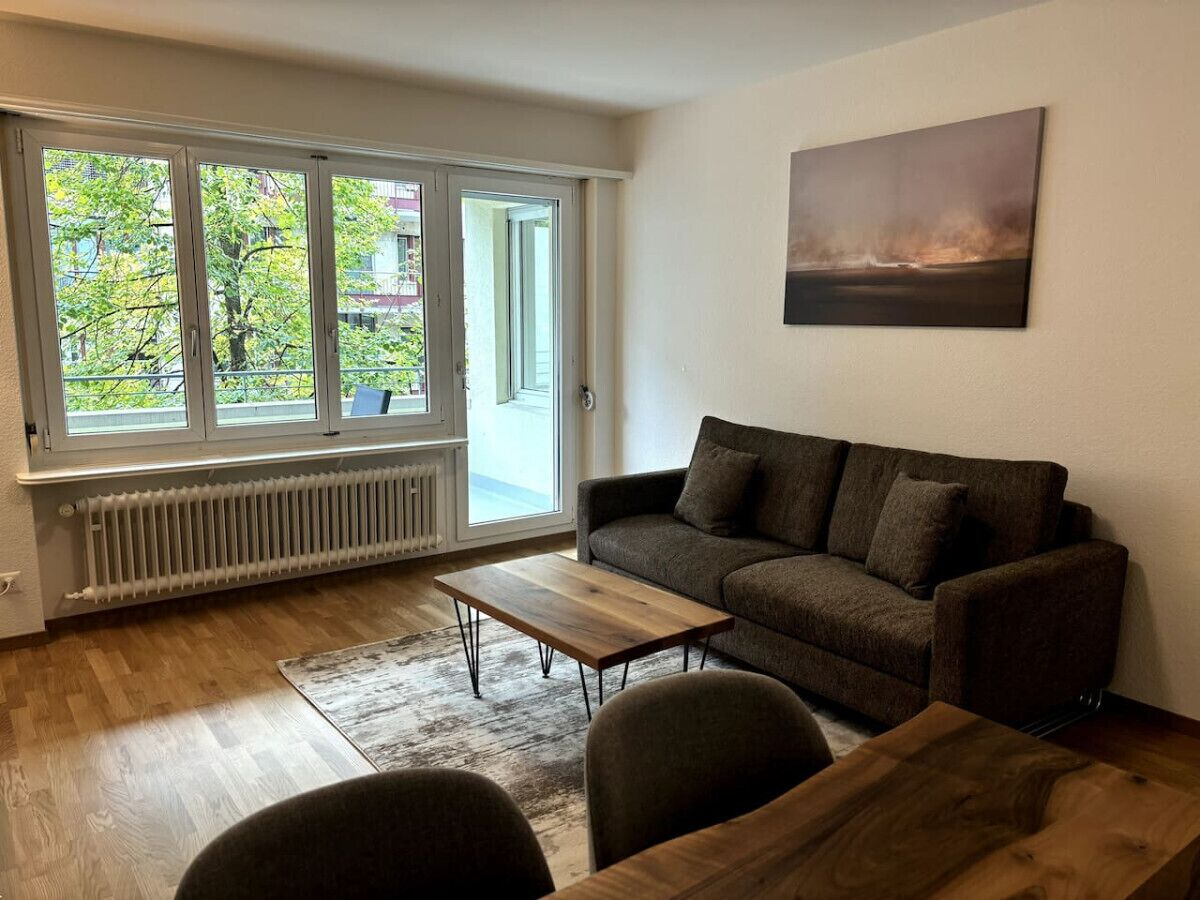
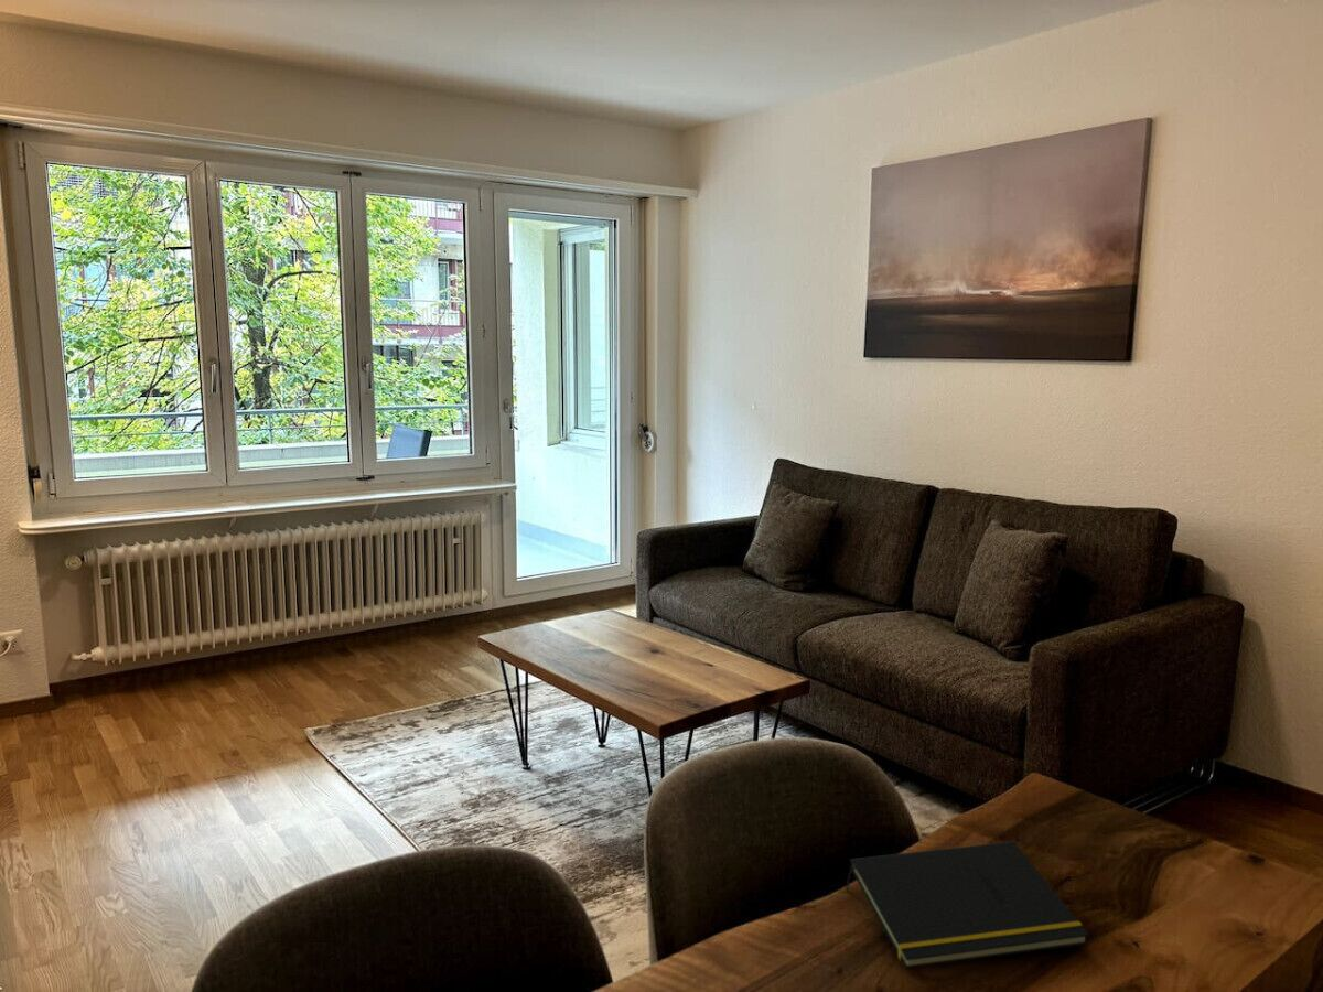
+ notepad [845,840,1090,970]
